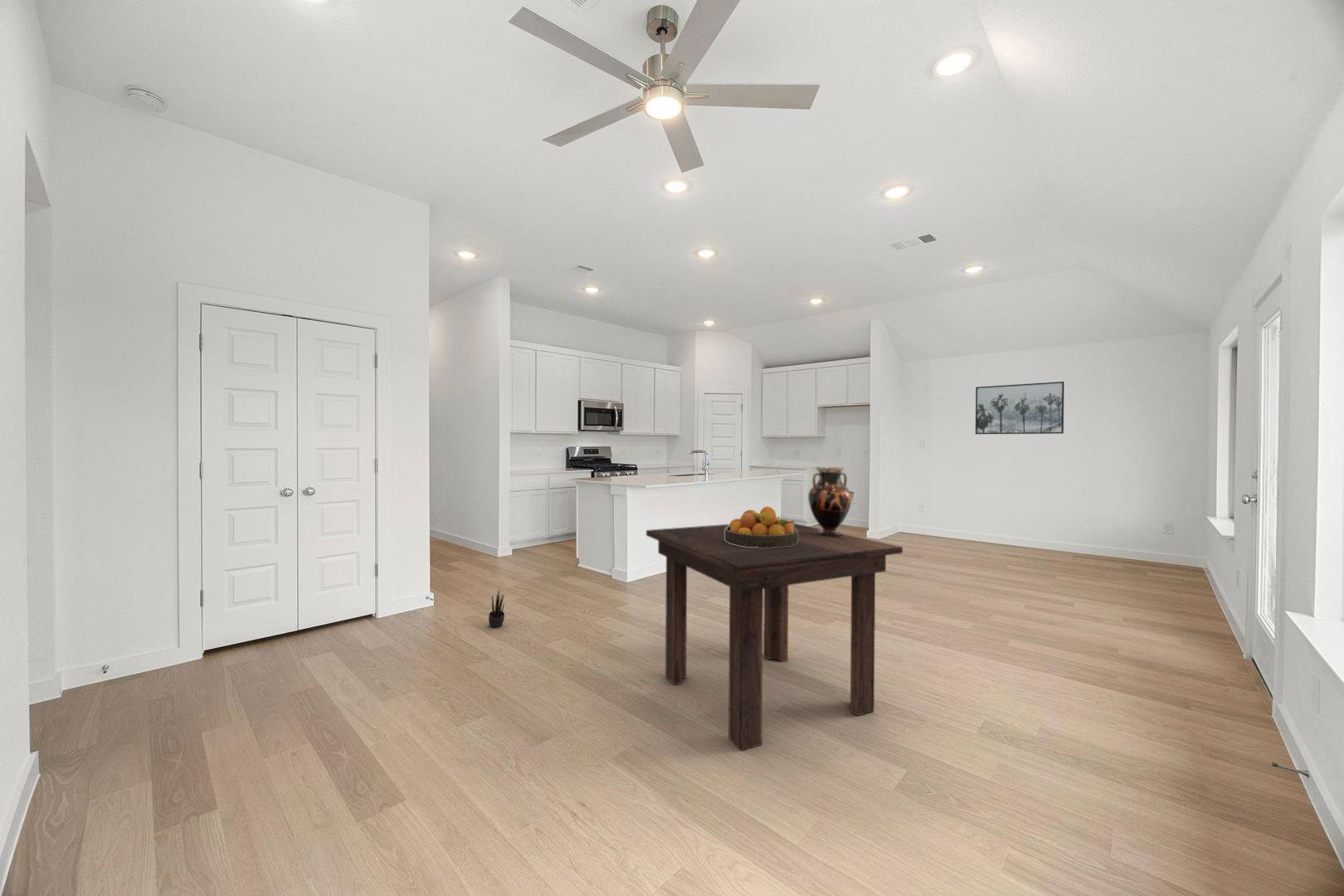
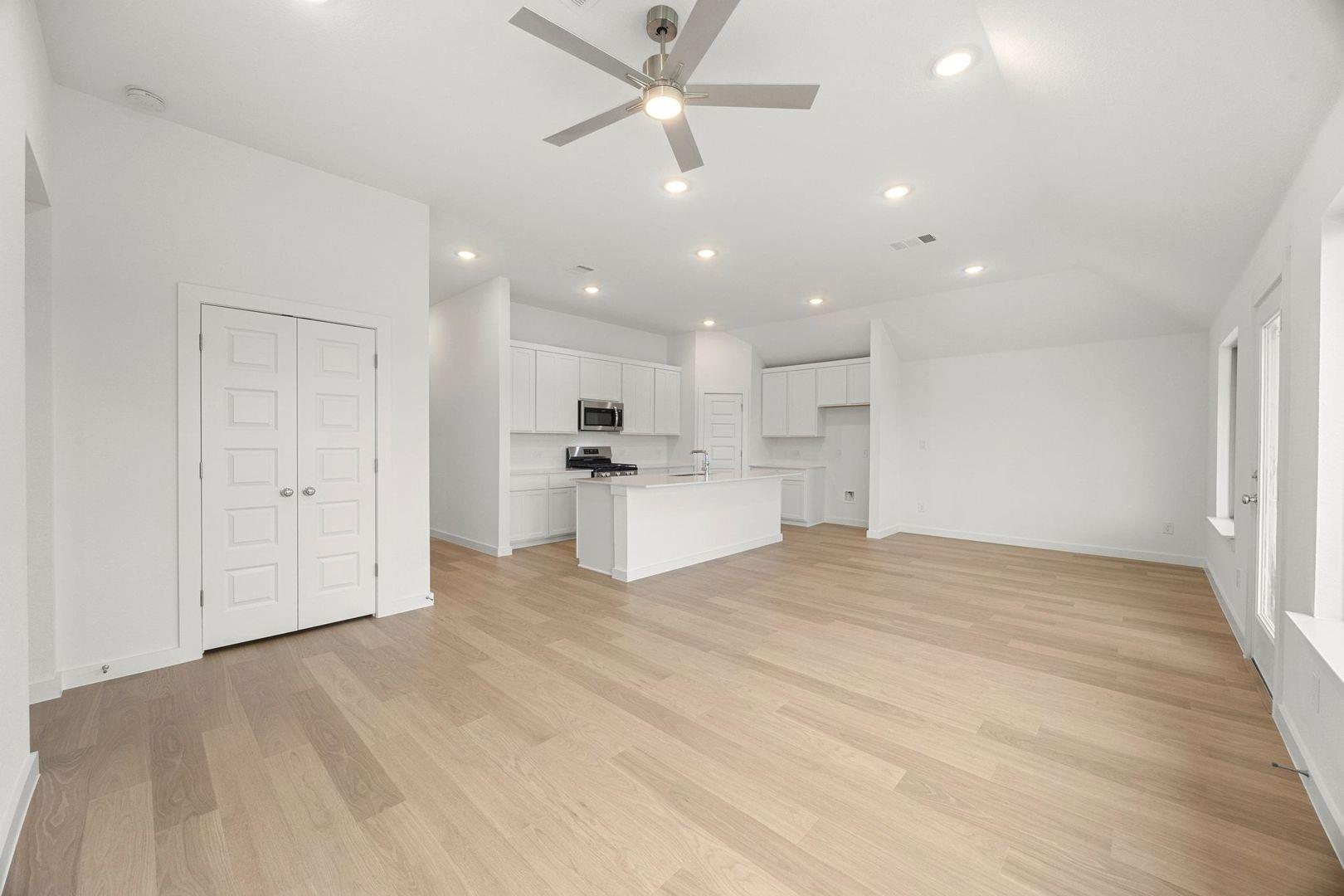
- potted plant [488,589,505,629]
- dining table [645,523,903,752]
- vase [807,466,853,537]
- fruit bowl [725,506,798,548]
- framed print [975,381,1065,435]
